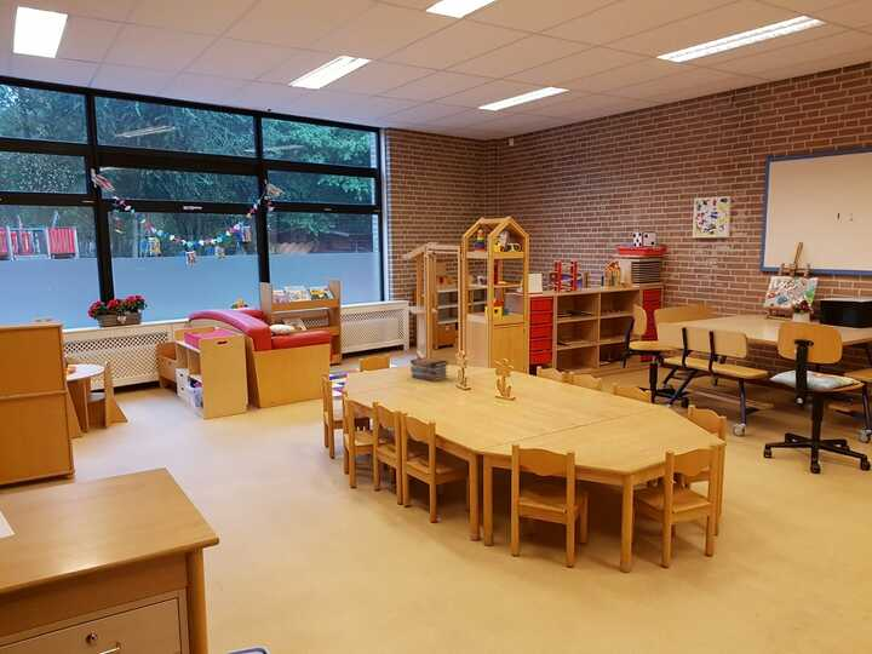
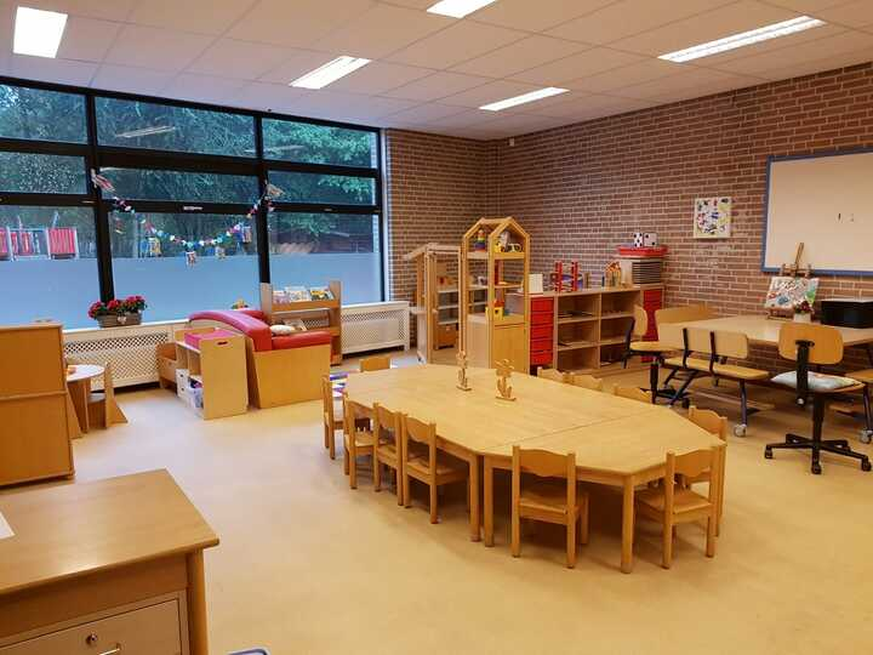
- book stack [409,356,451,383]
